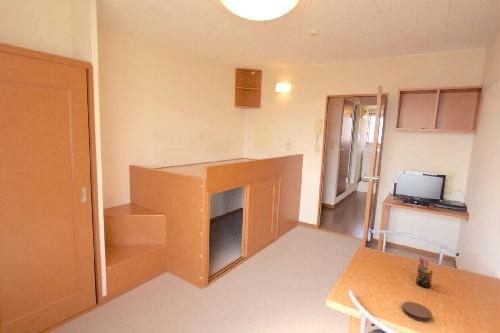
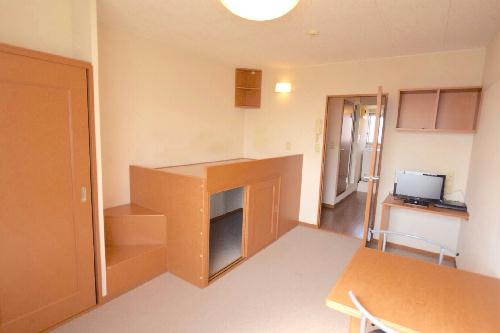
- pen holder [415,256,435,289]
- coaster [401,301,433,322]
